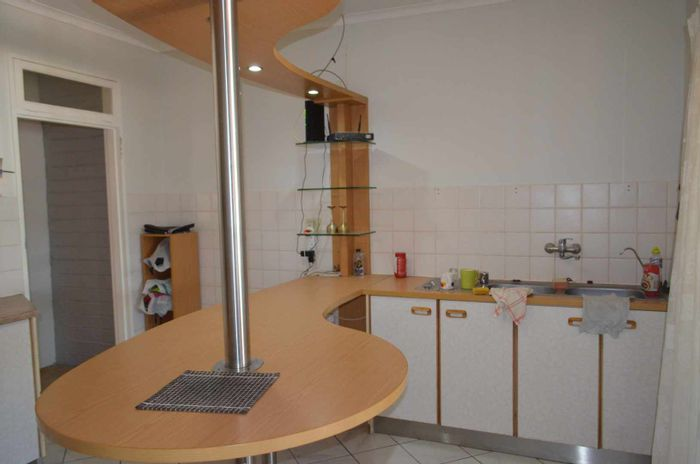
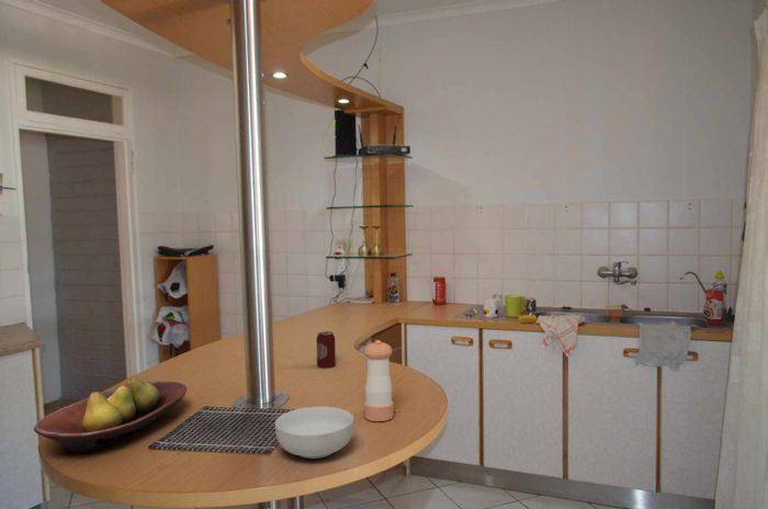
+ beverage can [316,330,337,370]
+ cereal bowl [274,406,355,460]
+ fruit bowl [33,376,188,453]
+ pepper shaker [363,339,395,422]
